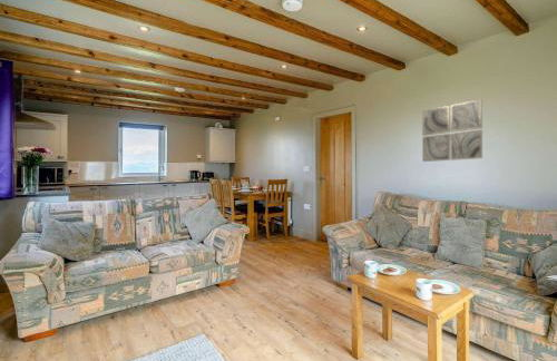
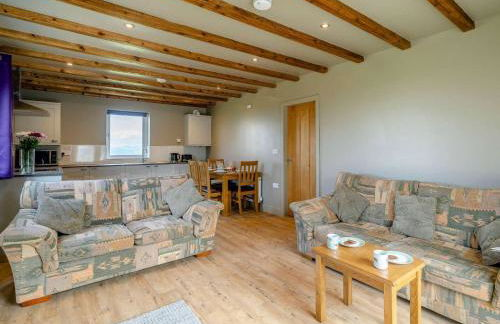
- wall art [421,98,483,163]
